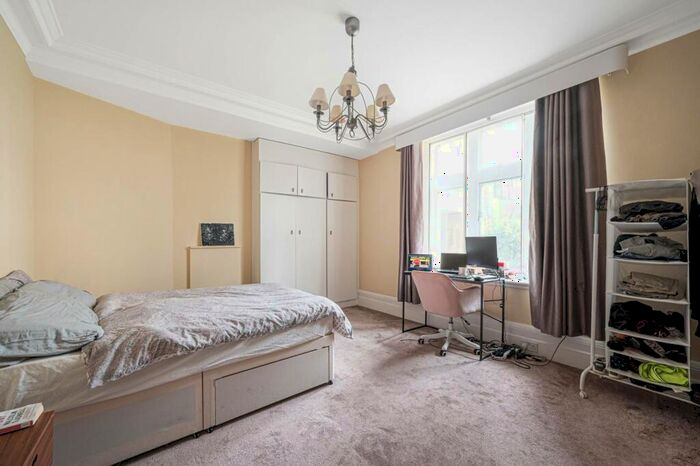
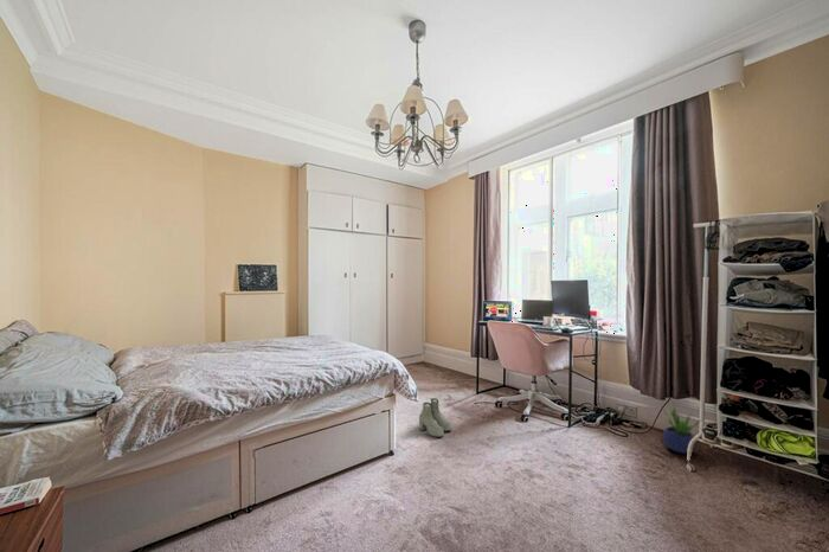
+ potted plant [662,405,701,455]
+ boots [418,397,454,438]
